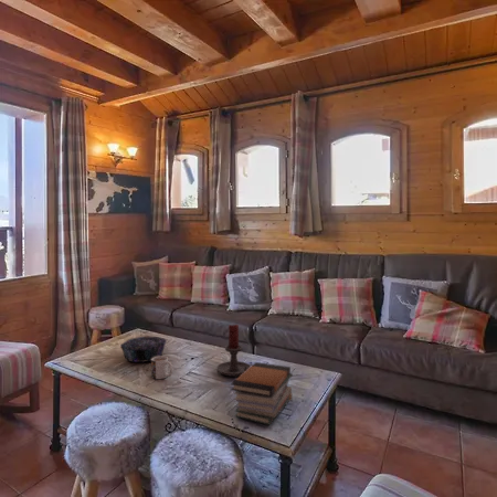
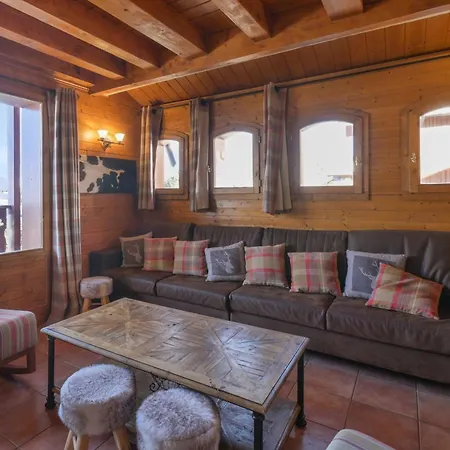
- mug [150,355,173,380]
- book stack [230,361,294,426]
- candle holder [215,324,254,378]
- decorative bowl [119,336,168,363]
